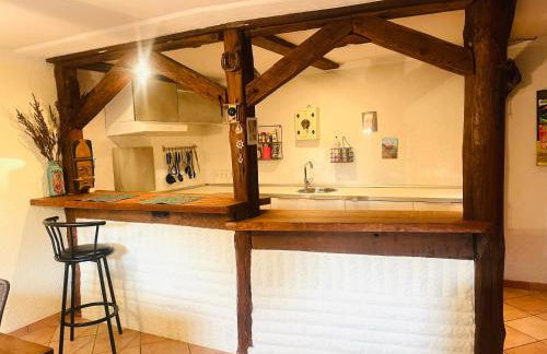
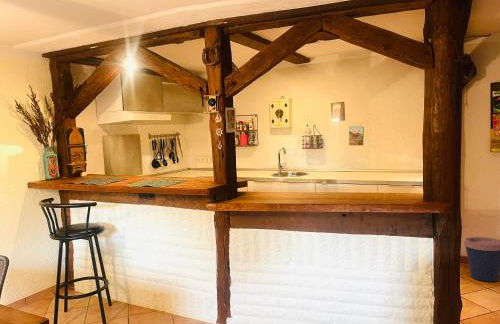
+ coffee cup [463,236,500,283]
